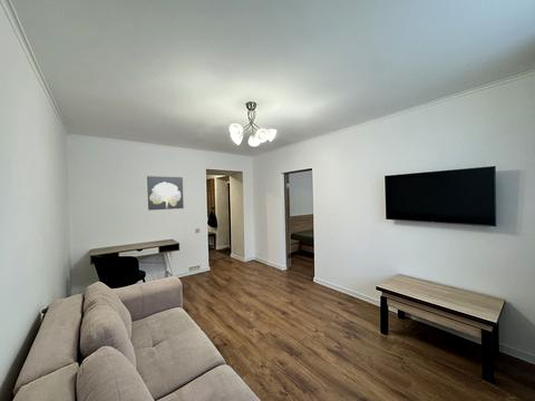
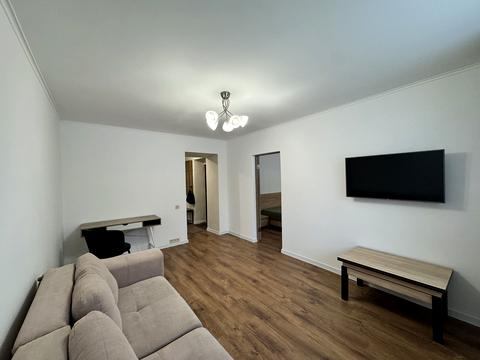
- wall art [146,175,185,212]
